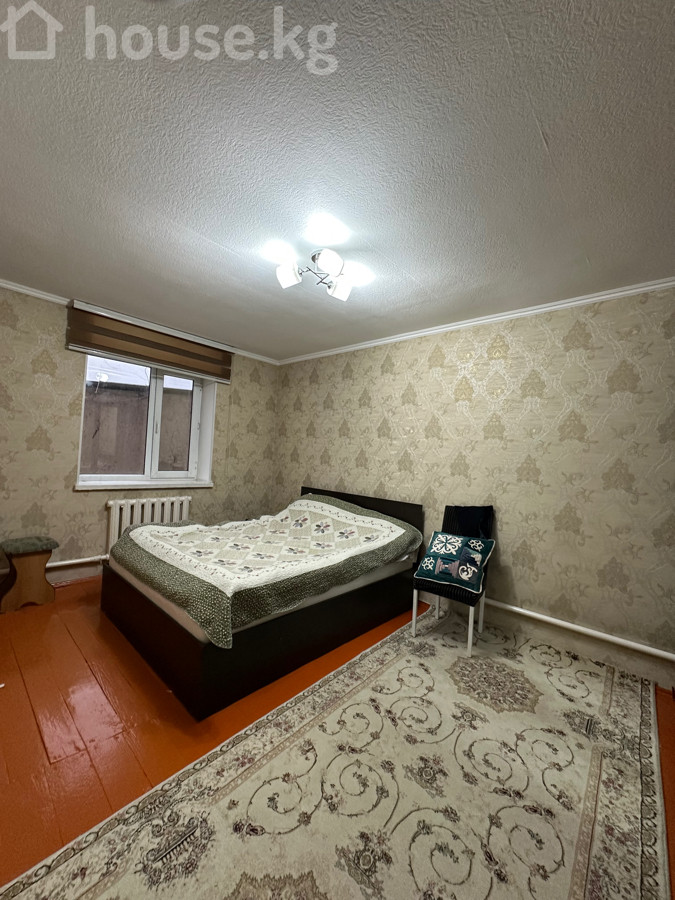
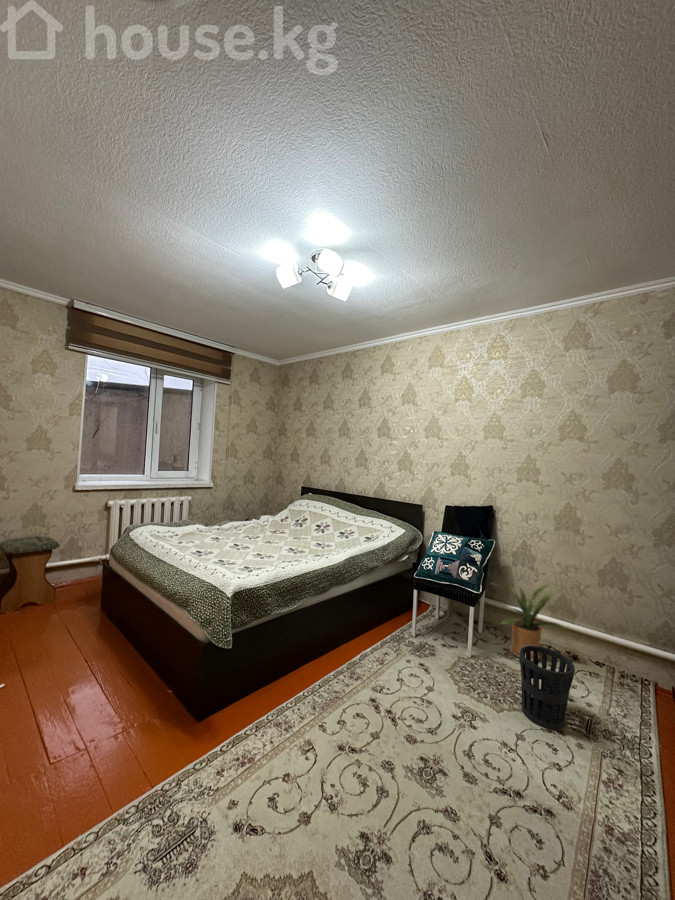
+ house plant [490,582,566,663]
+ wastebasket [518,645,576,731]
